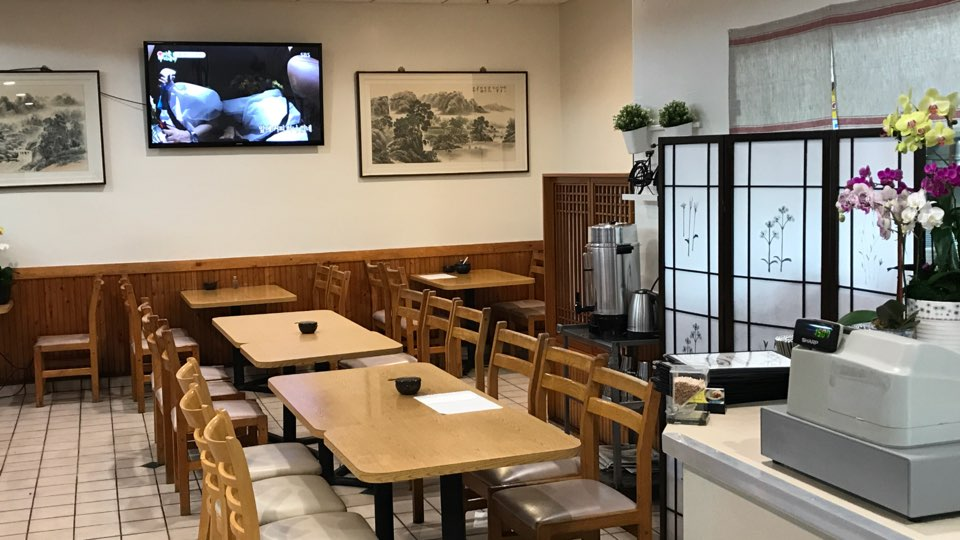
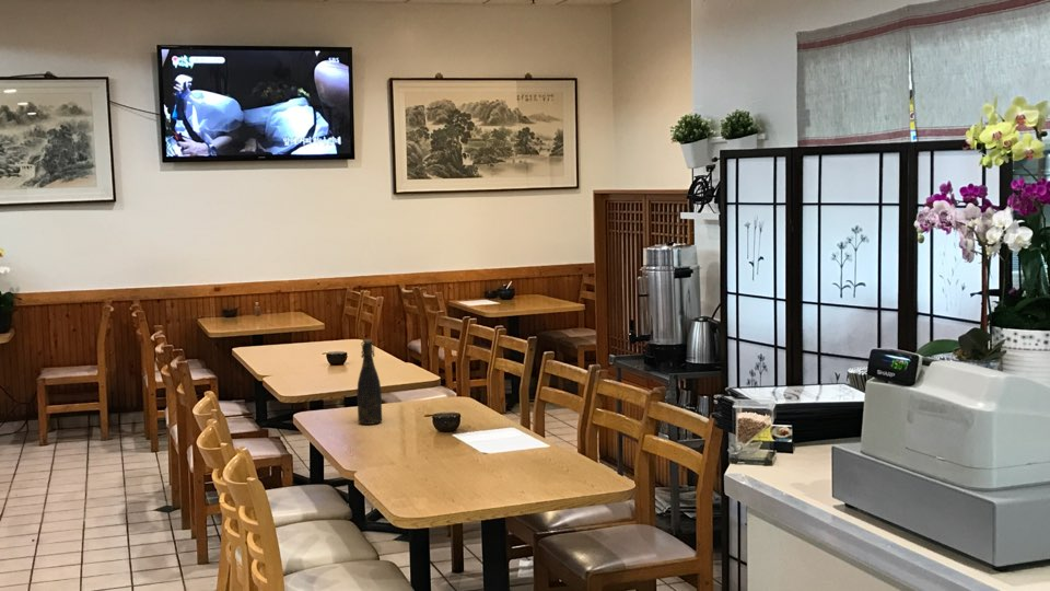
+ bottle [357,338,383,426]
